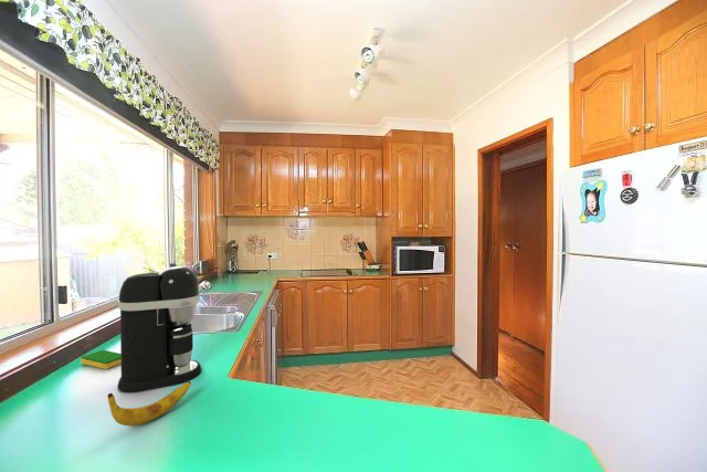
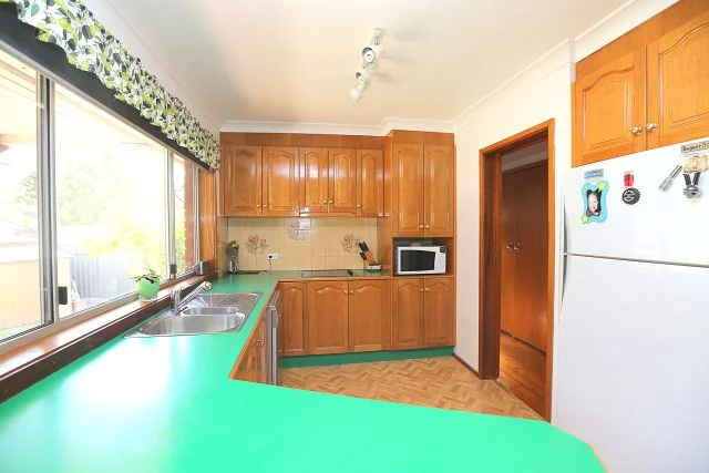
- coffee maker [116,265,202,394]
- dish sponge [81,349,122,370]
- banana [107,380,192,427]
